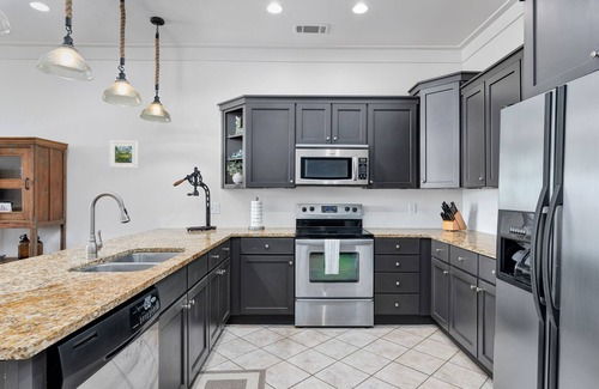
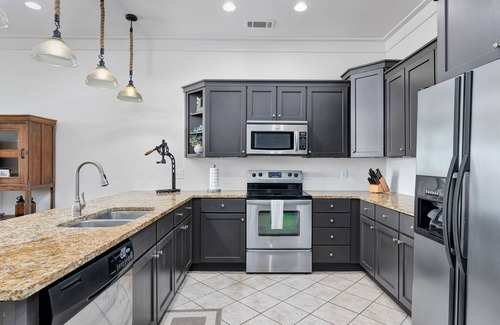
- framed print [109,140,139,169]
